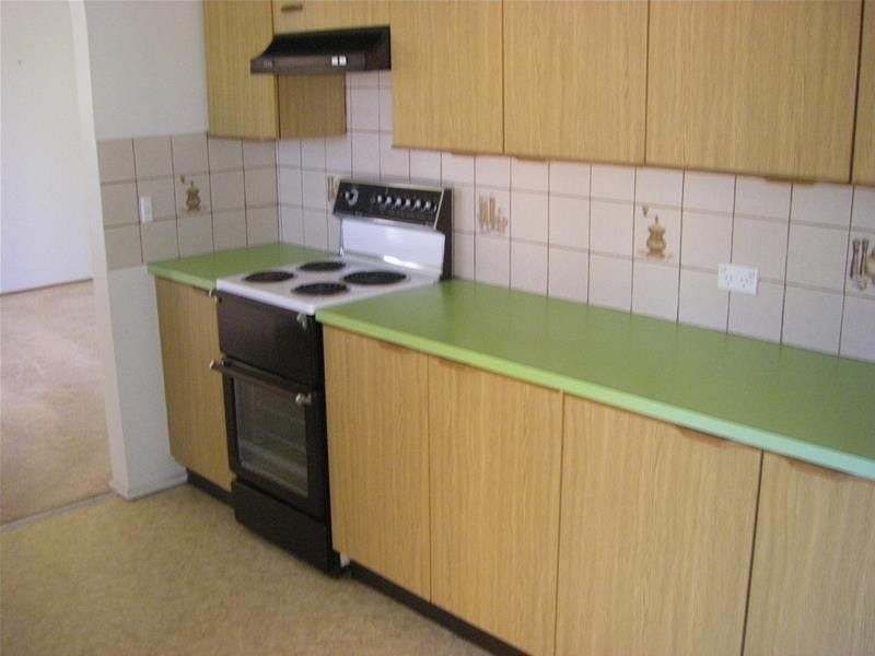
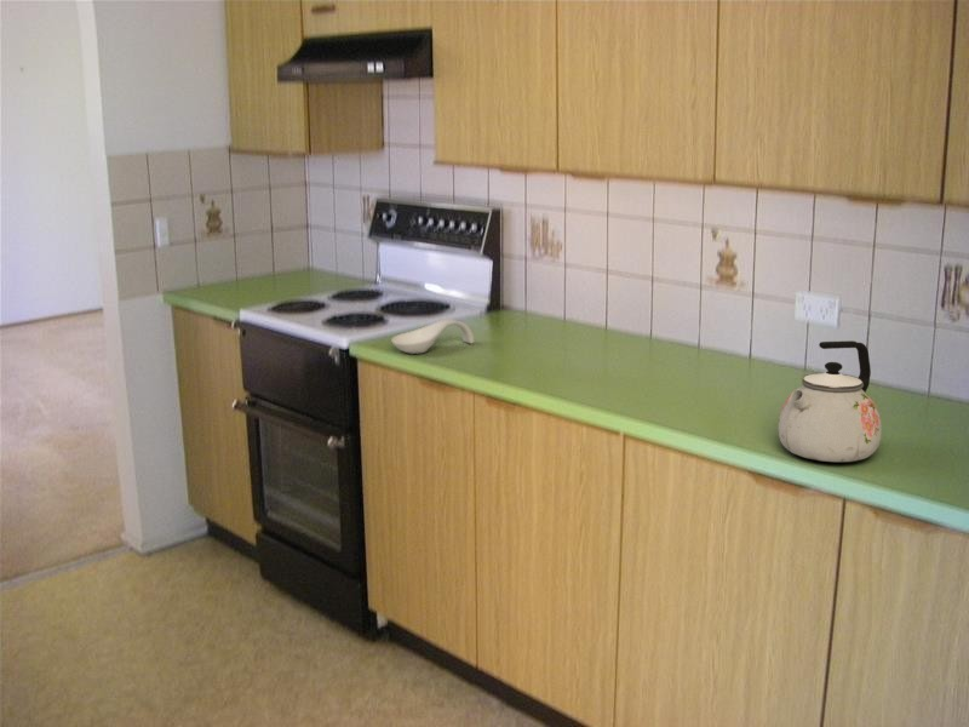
+ spoon rest [390,319,475,355]
+ kettle [778,339,883,463]
